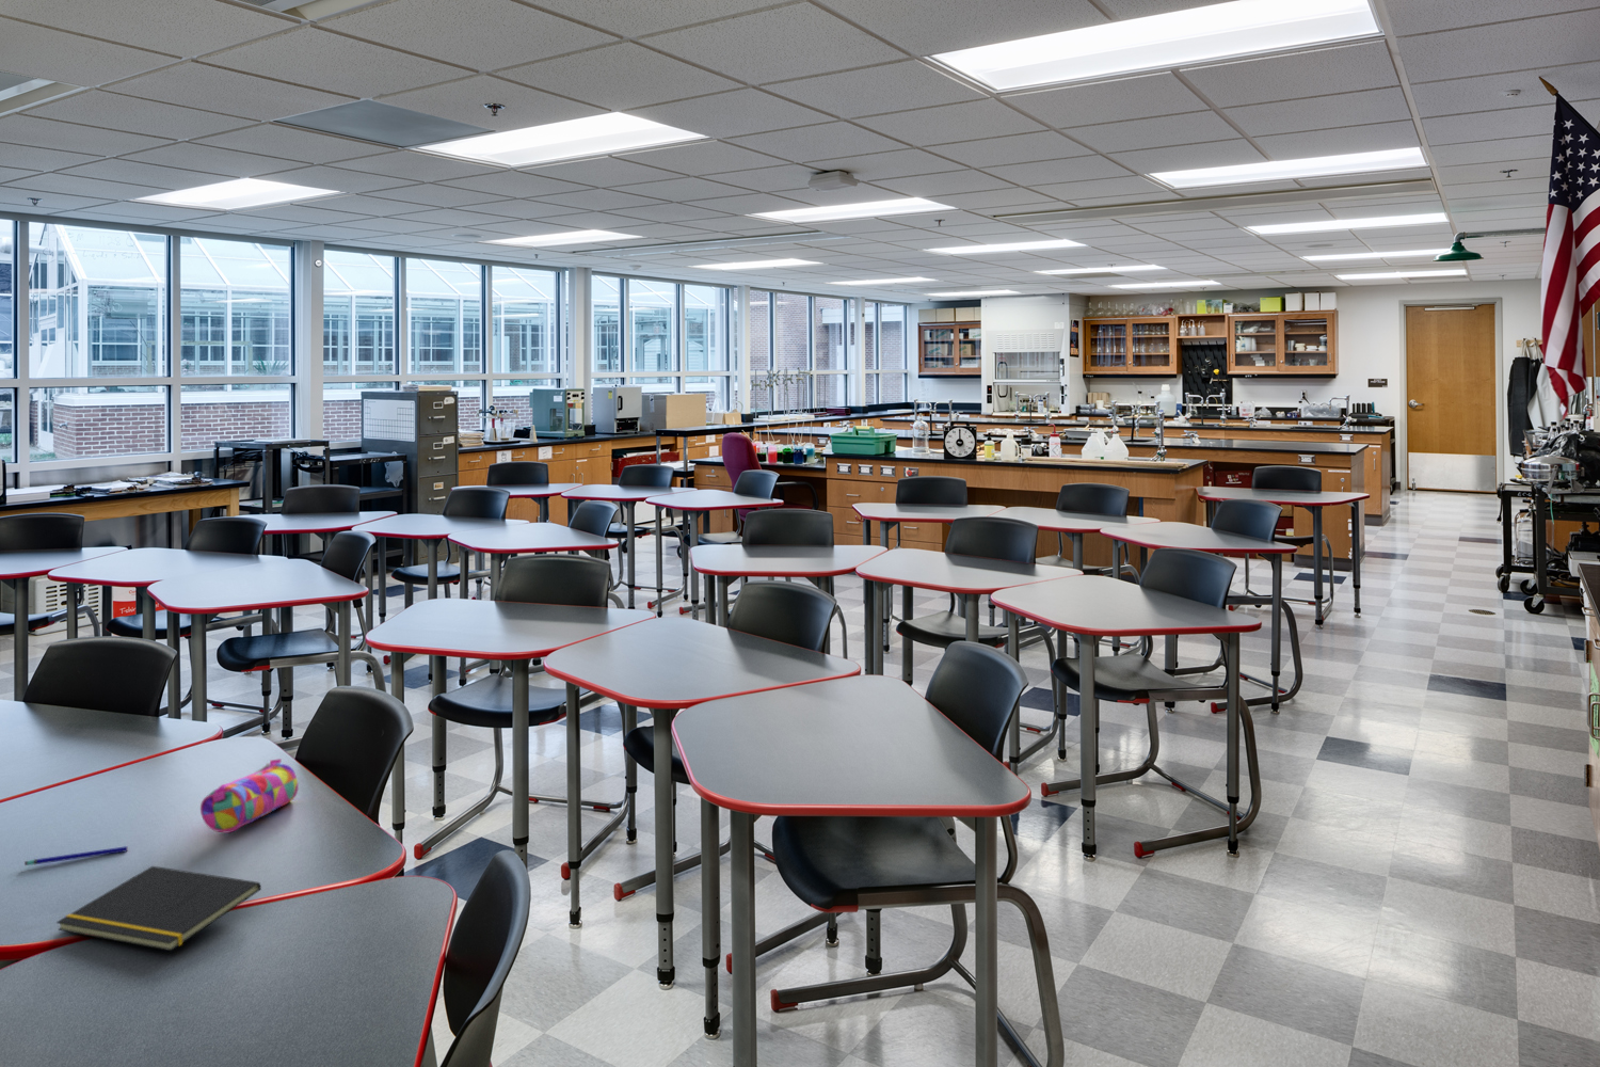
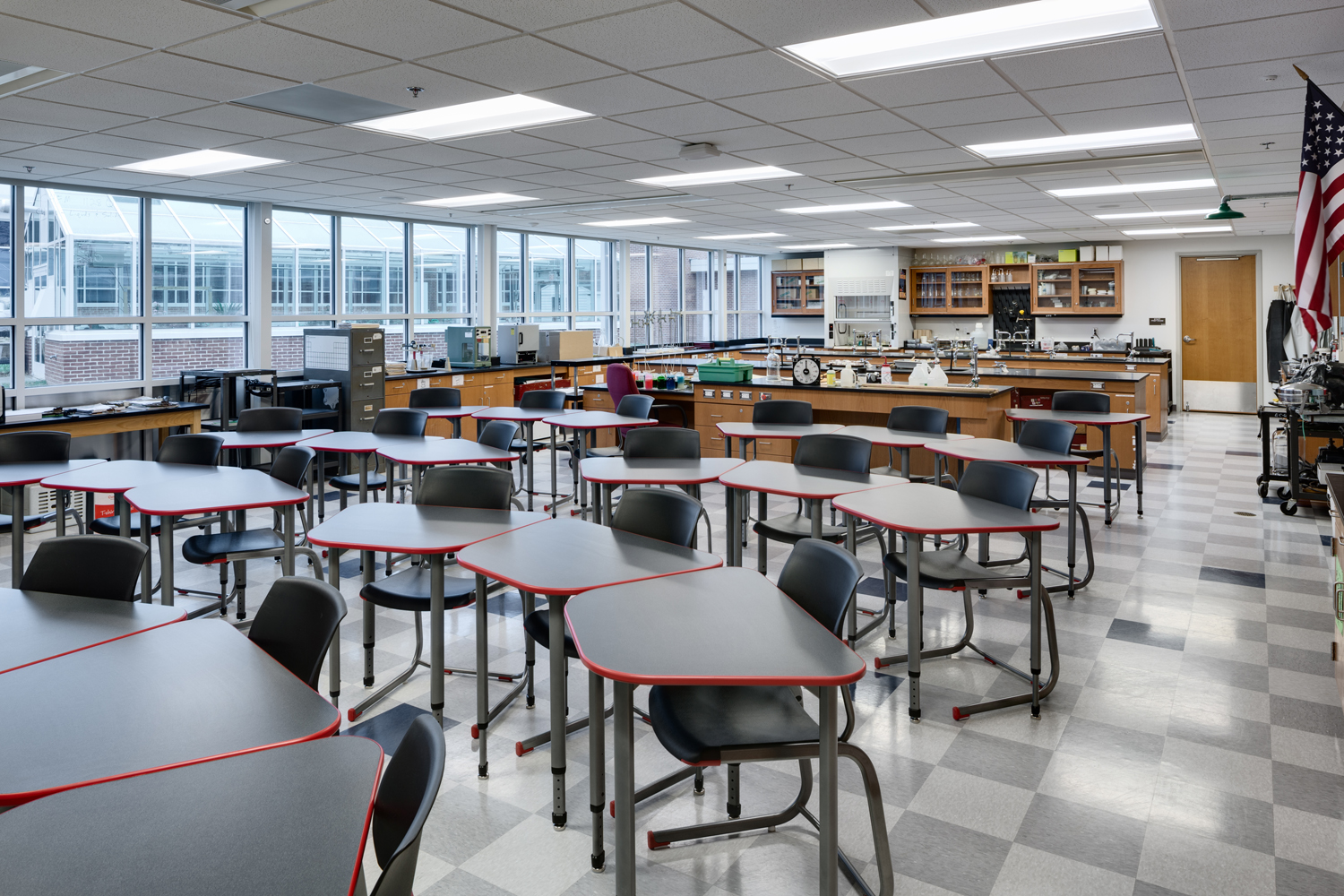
- notepad [56,866,262,951]
- pencil case [200,757,300,834]
- pen [24,846,129,867]
